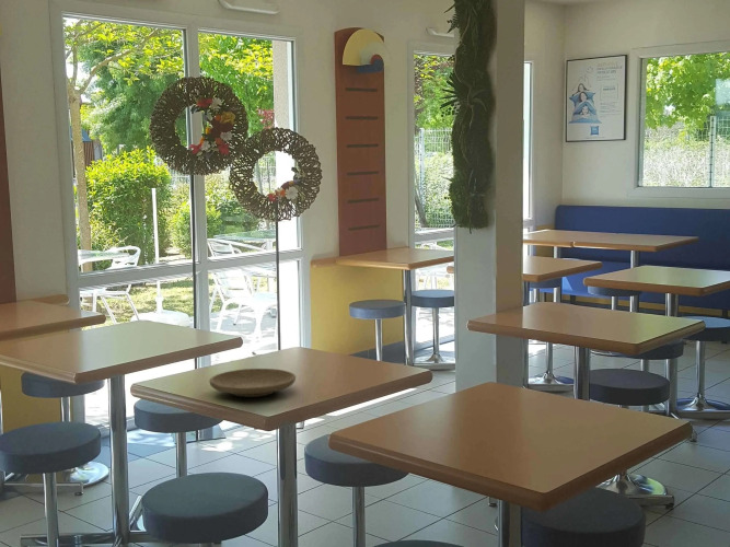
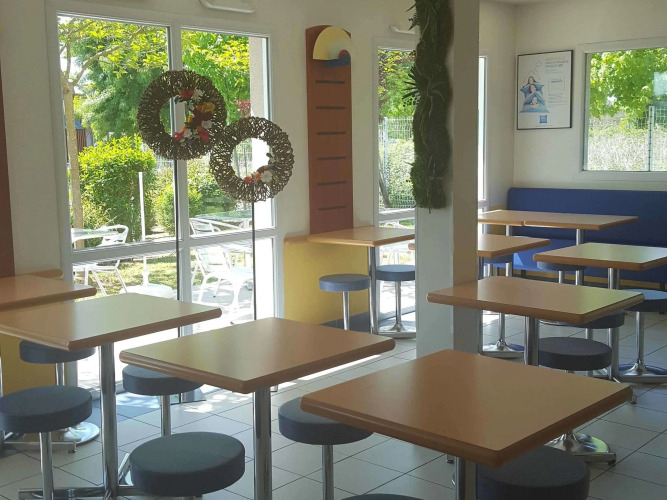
- plate [208,368,297,398]
